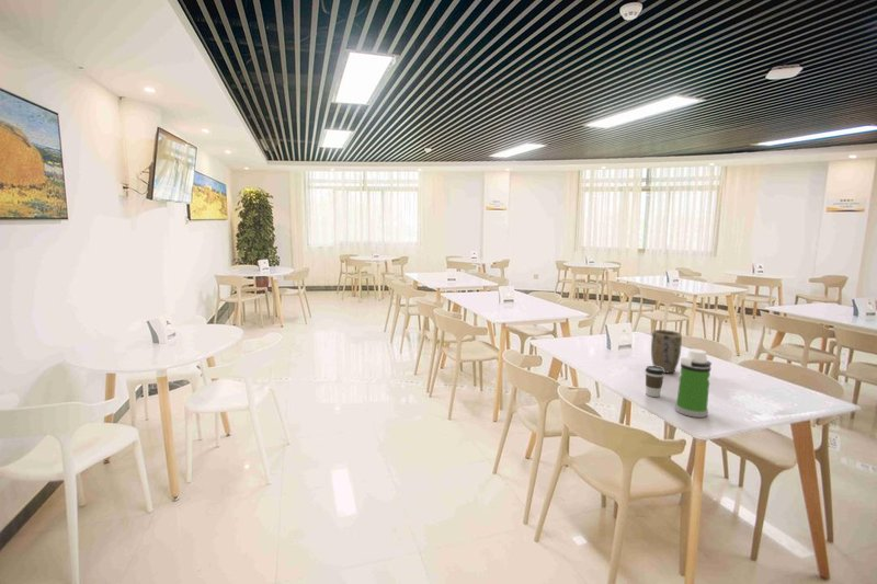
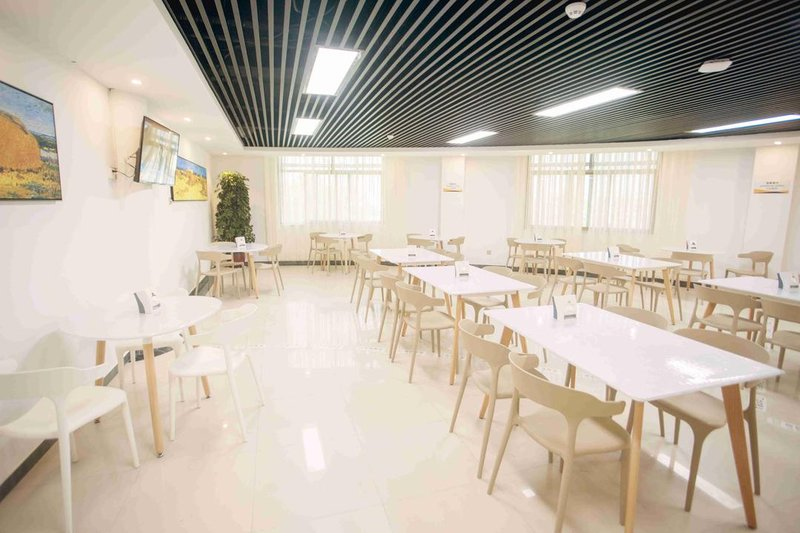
- plant pot [650,329,683,374]
- coffee cup [645,365,665,398]
- water bottle [674,348,713,419]
